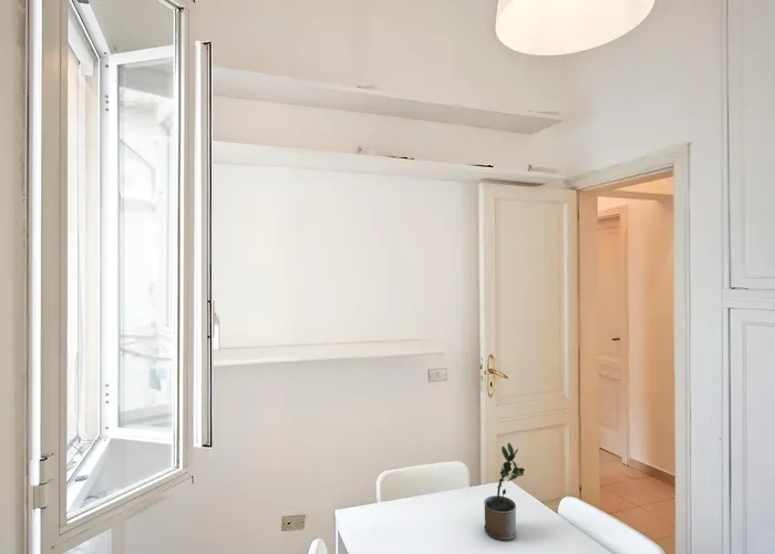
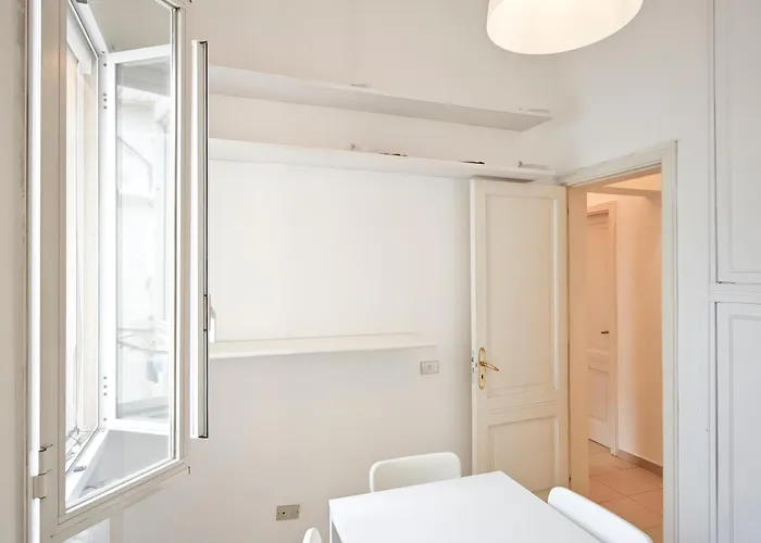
- potted plant [483,442,526,542]
